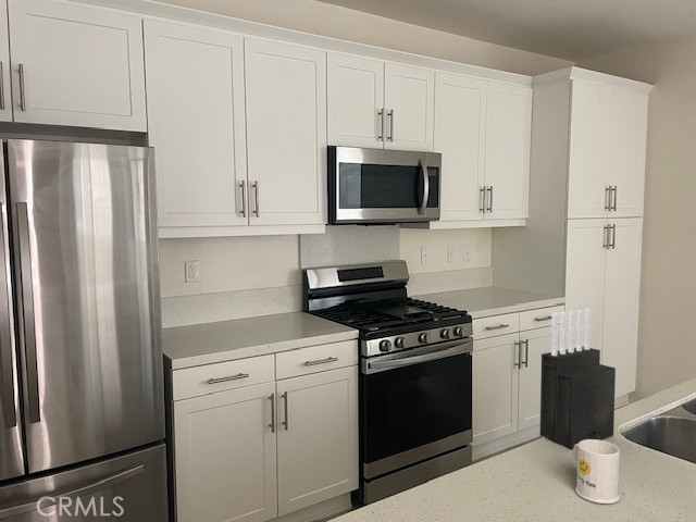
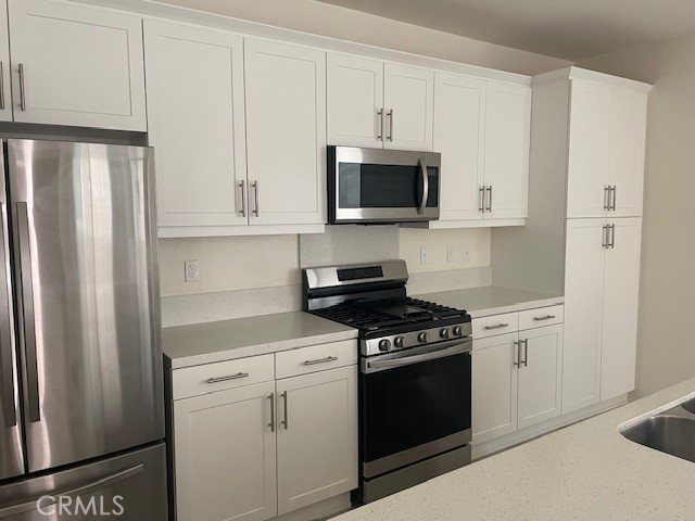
- mug [572,439,621,505]
- knife block [539,307,617,450]
